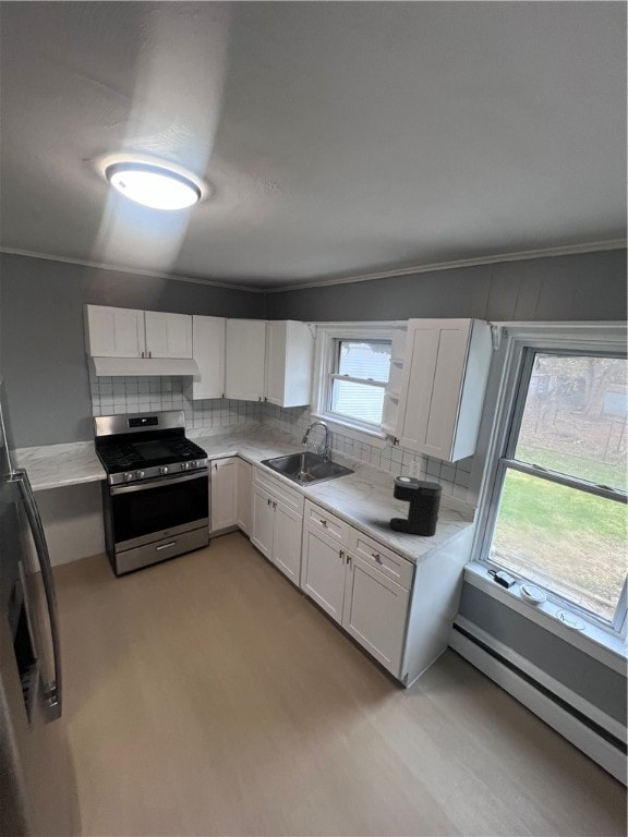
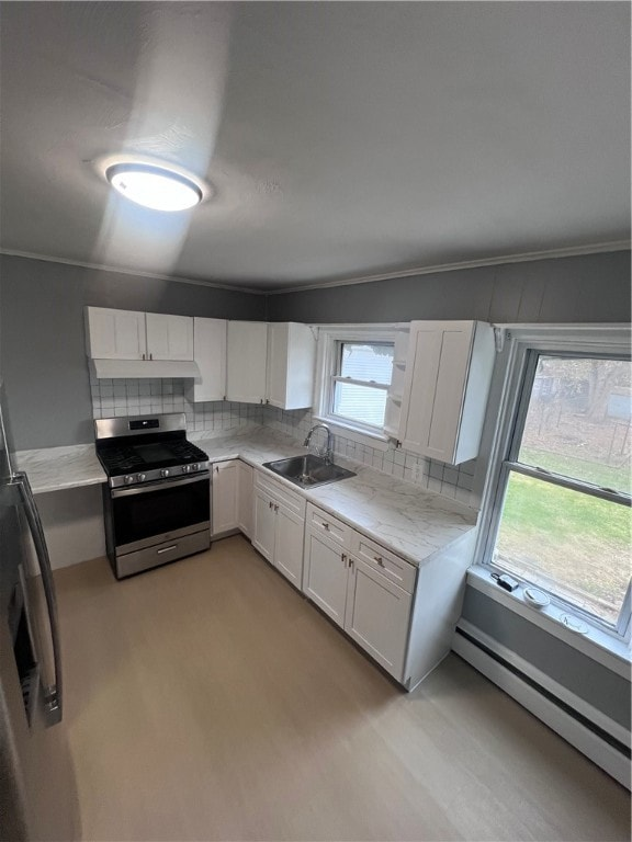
- coffee maker [389,475,444,537]
